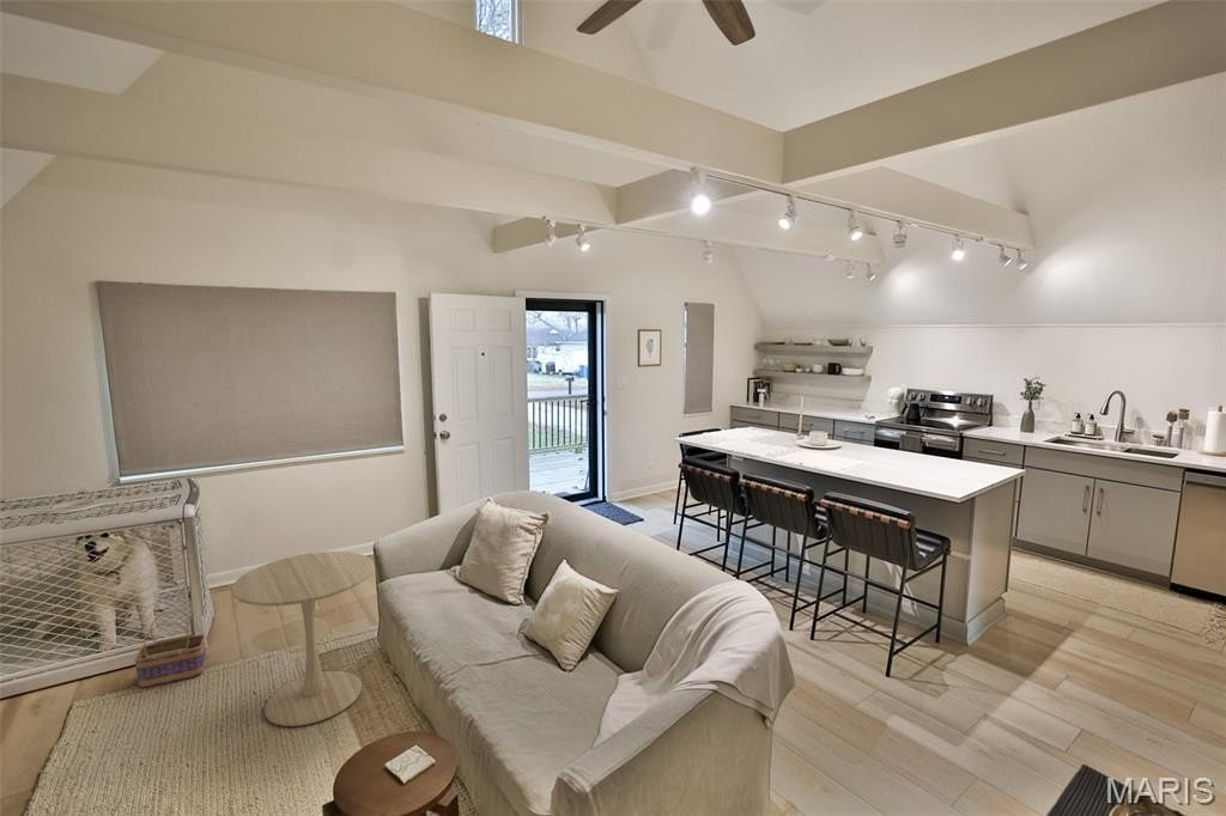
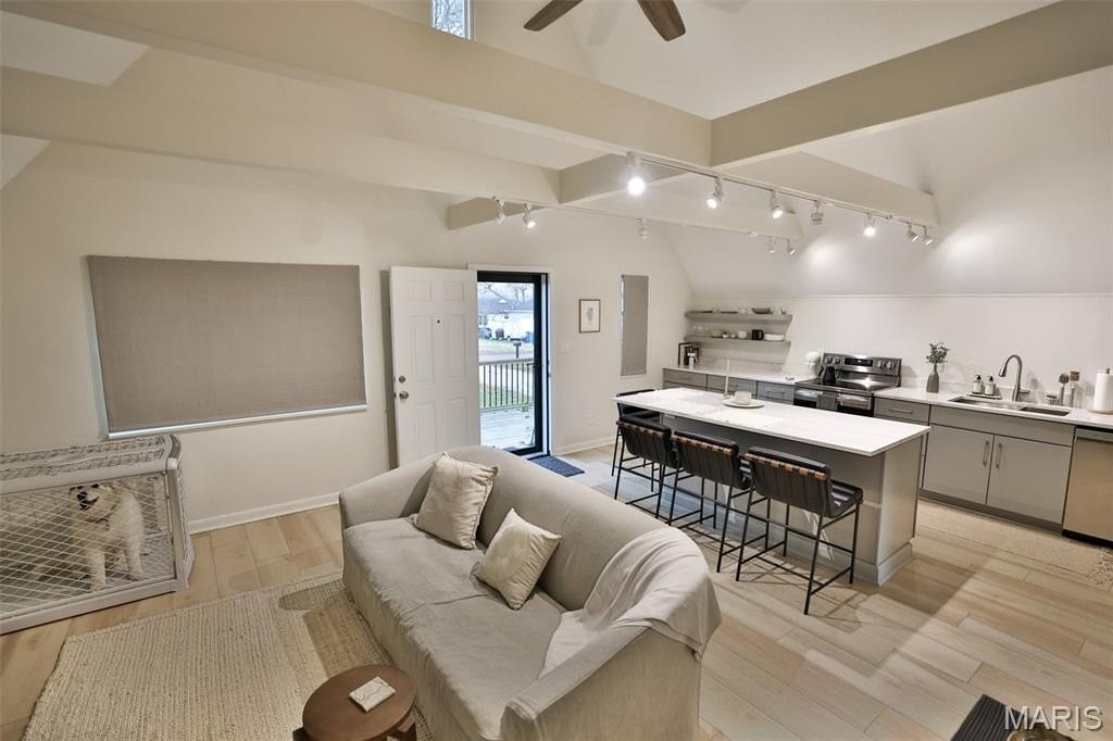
- basket [133,609,207,689]
- side table [231,550,375,727]
